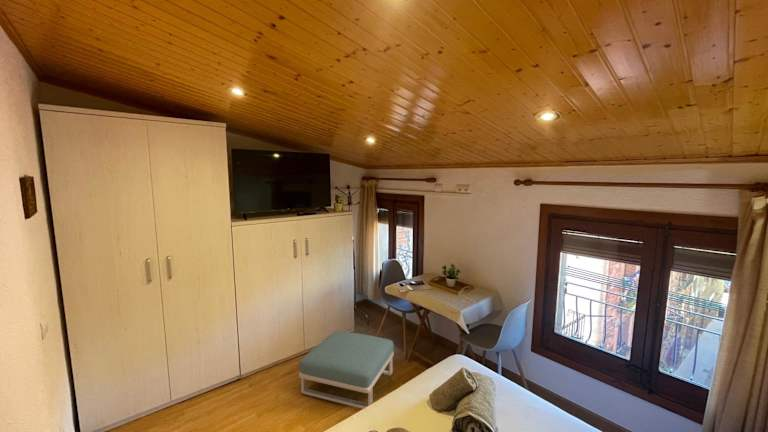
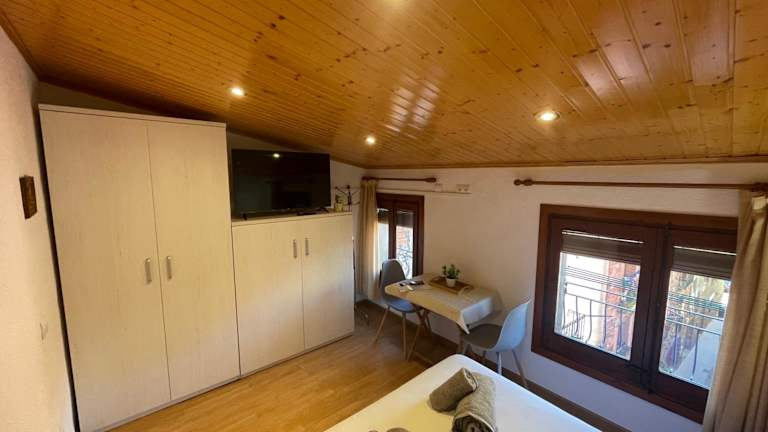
- footstool [298,330,395,410]
